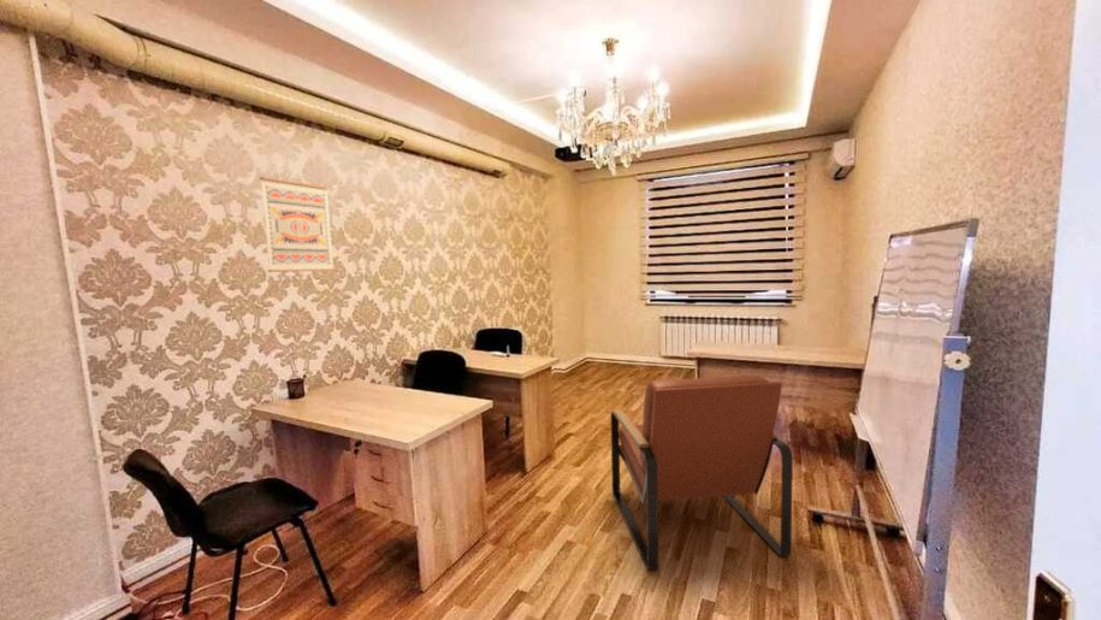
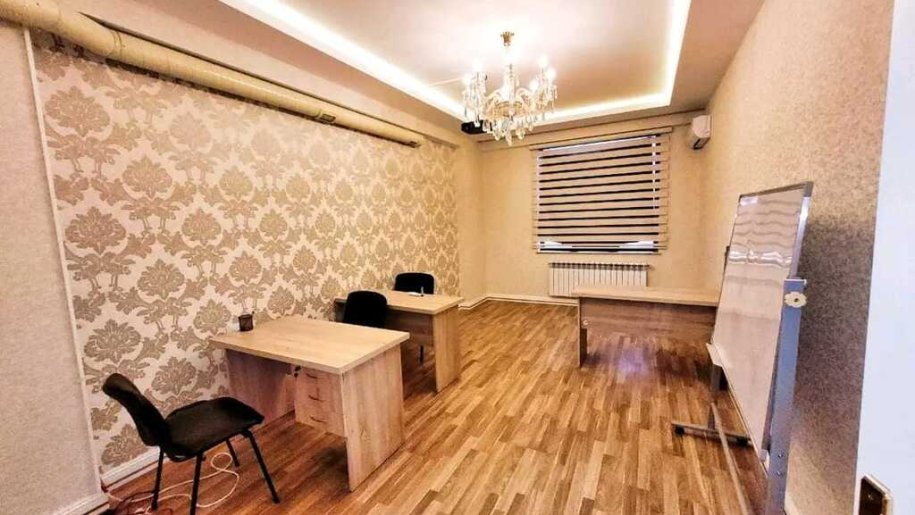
- armchair [610,374,794,571]
- wall art [259,176,336,273]
